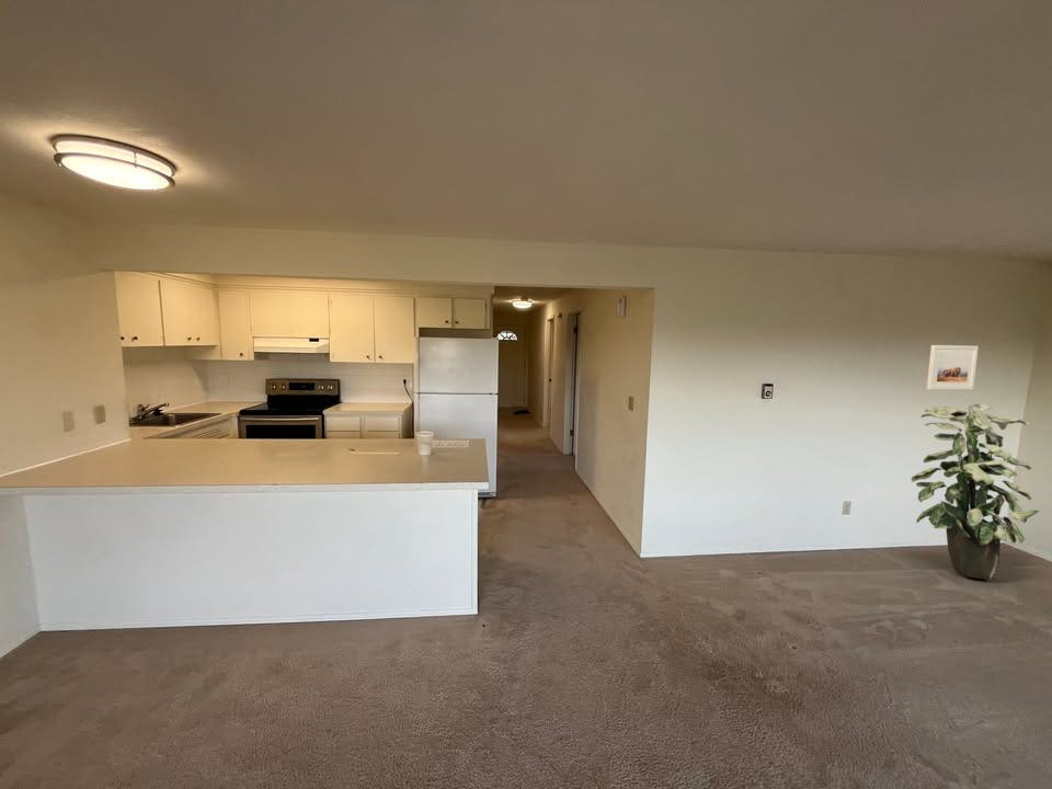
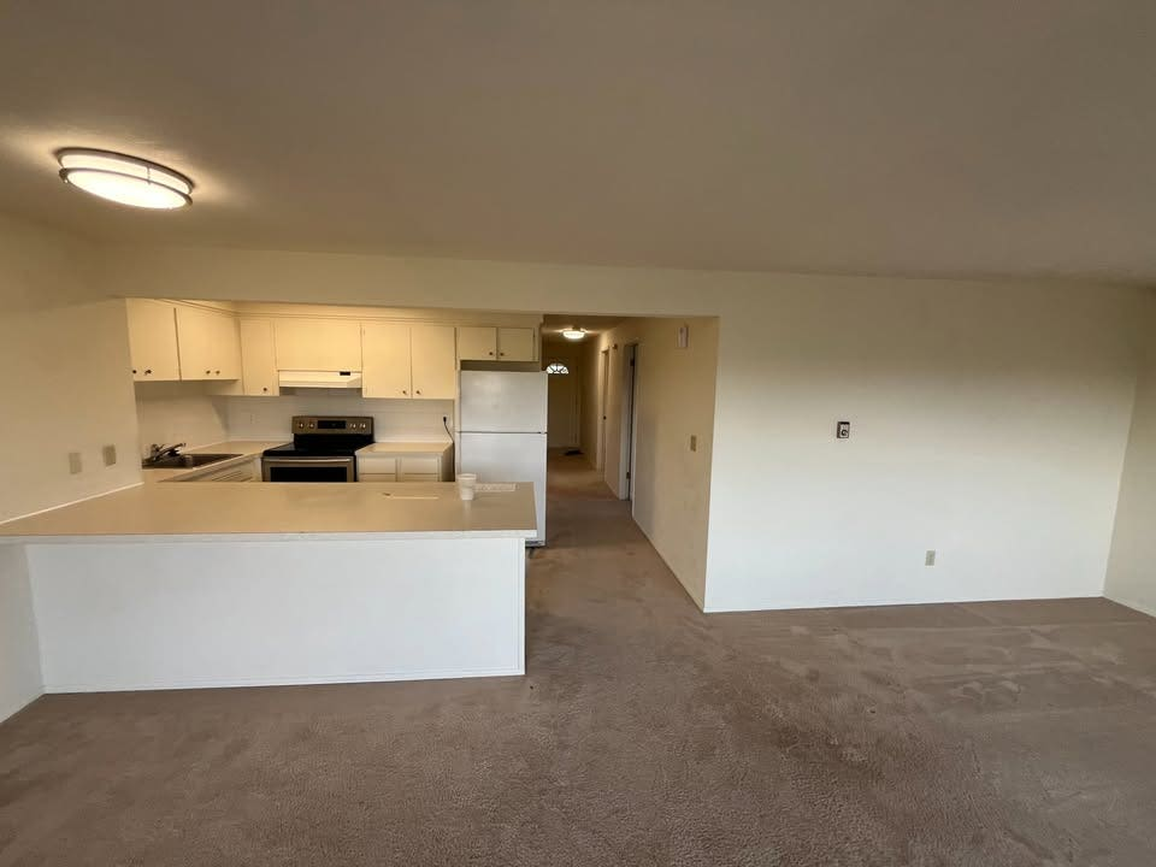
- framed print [926,344,980,391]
- indoor plant [911,403,1040,581]
